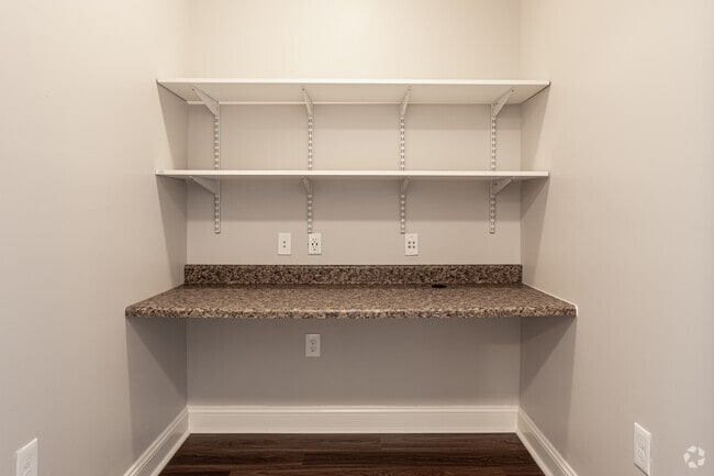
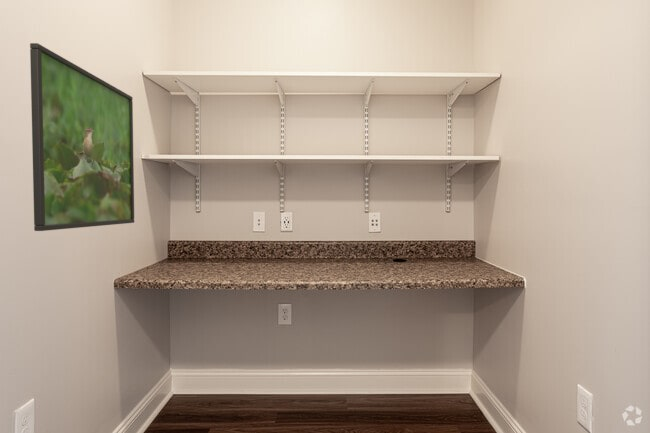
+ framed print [29,42,135,232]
